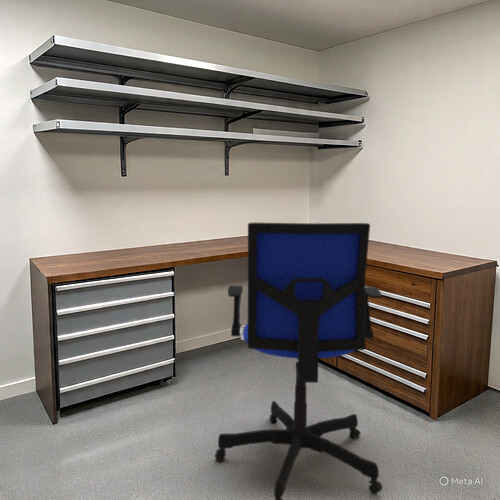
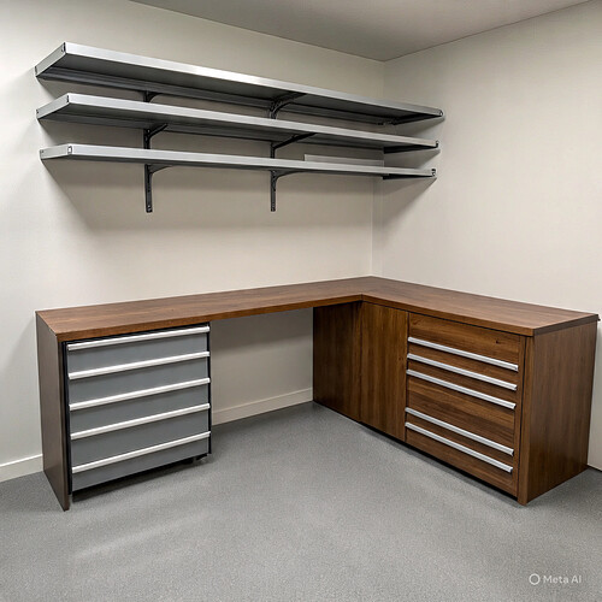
- office chair [214,222,383,500]
